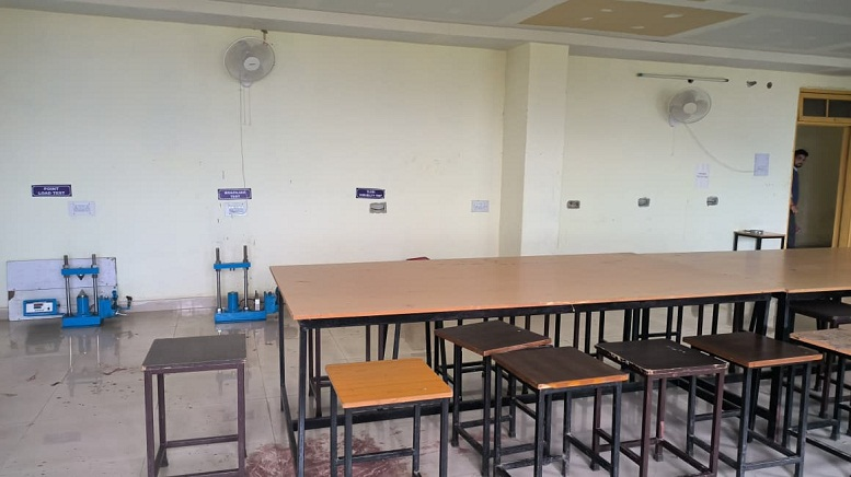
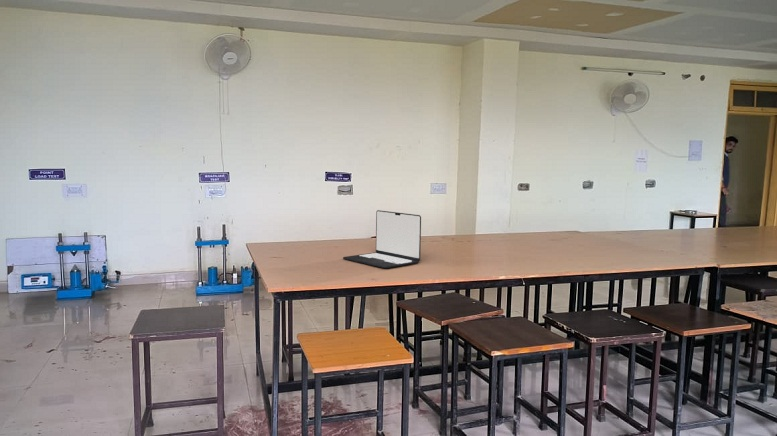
+ laptop [342,209,422,269]
